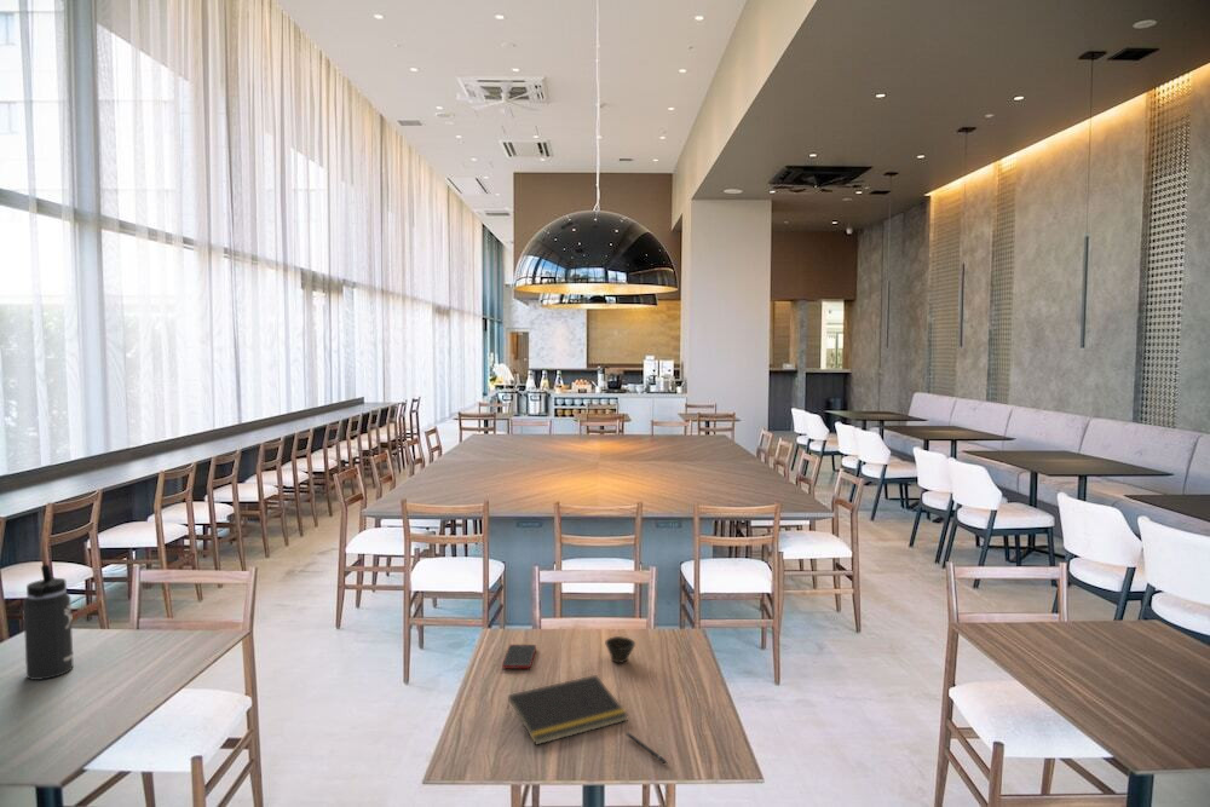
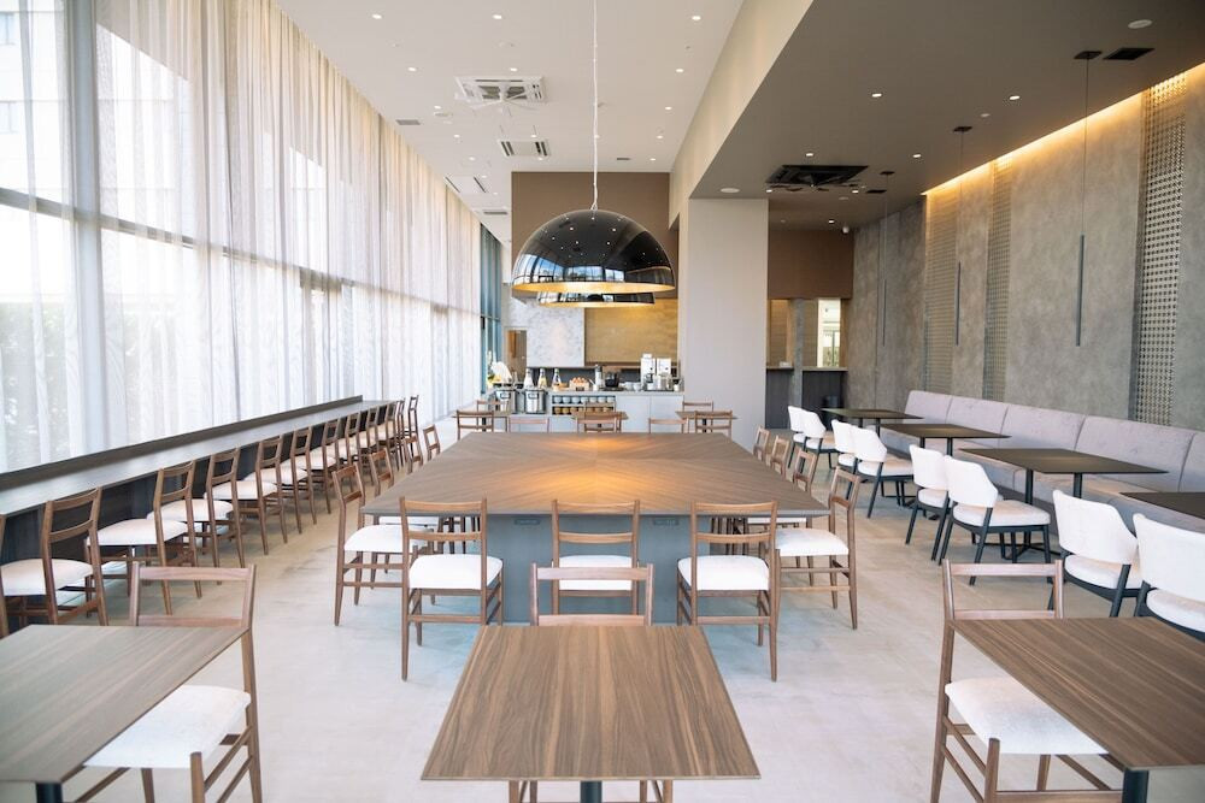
- cell phone [501,644,537,670]
- notepad [506,674,629,747]
- pen [624,731,668,765]
- cup [604,635,636,664]
- thermos bottle [22,564,75,681]
